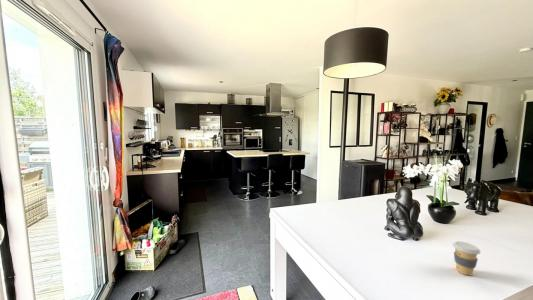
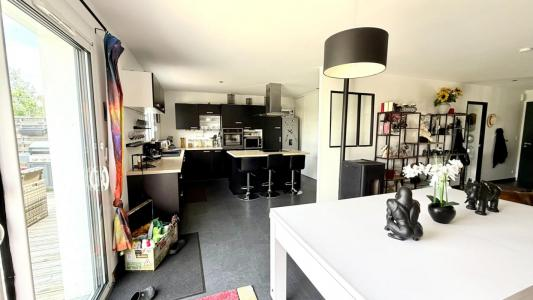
- coffee cup [452,240,482,276]
